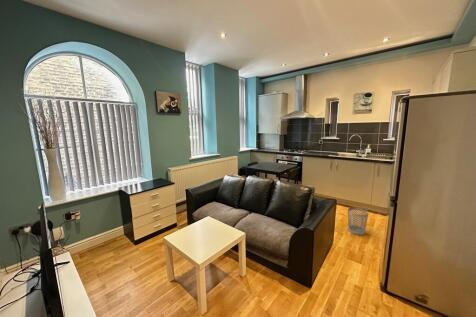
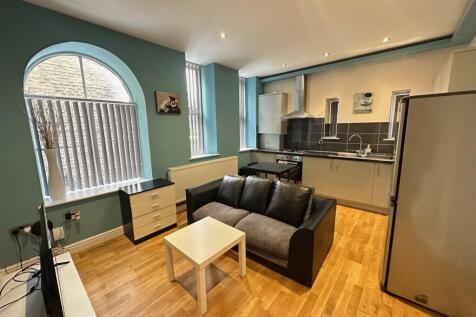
- wastebasket [347,207,369,236]
